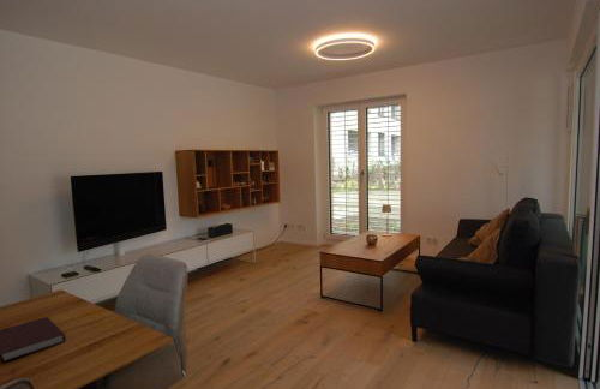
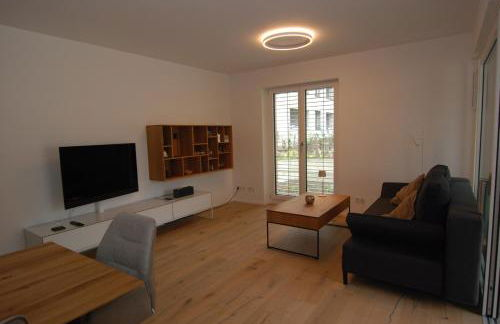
- notebook [0,316,66,364]
